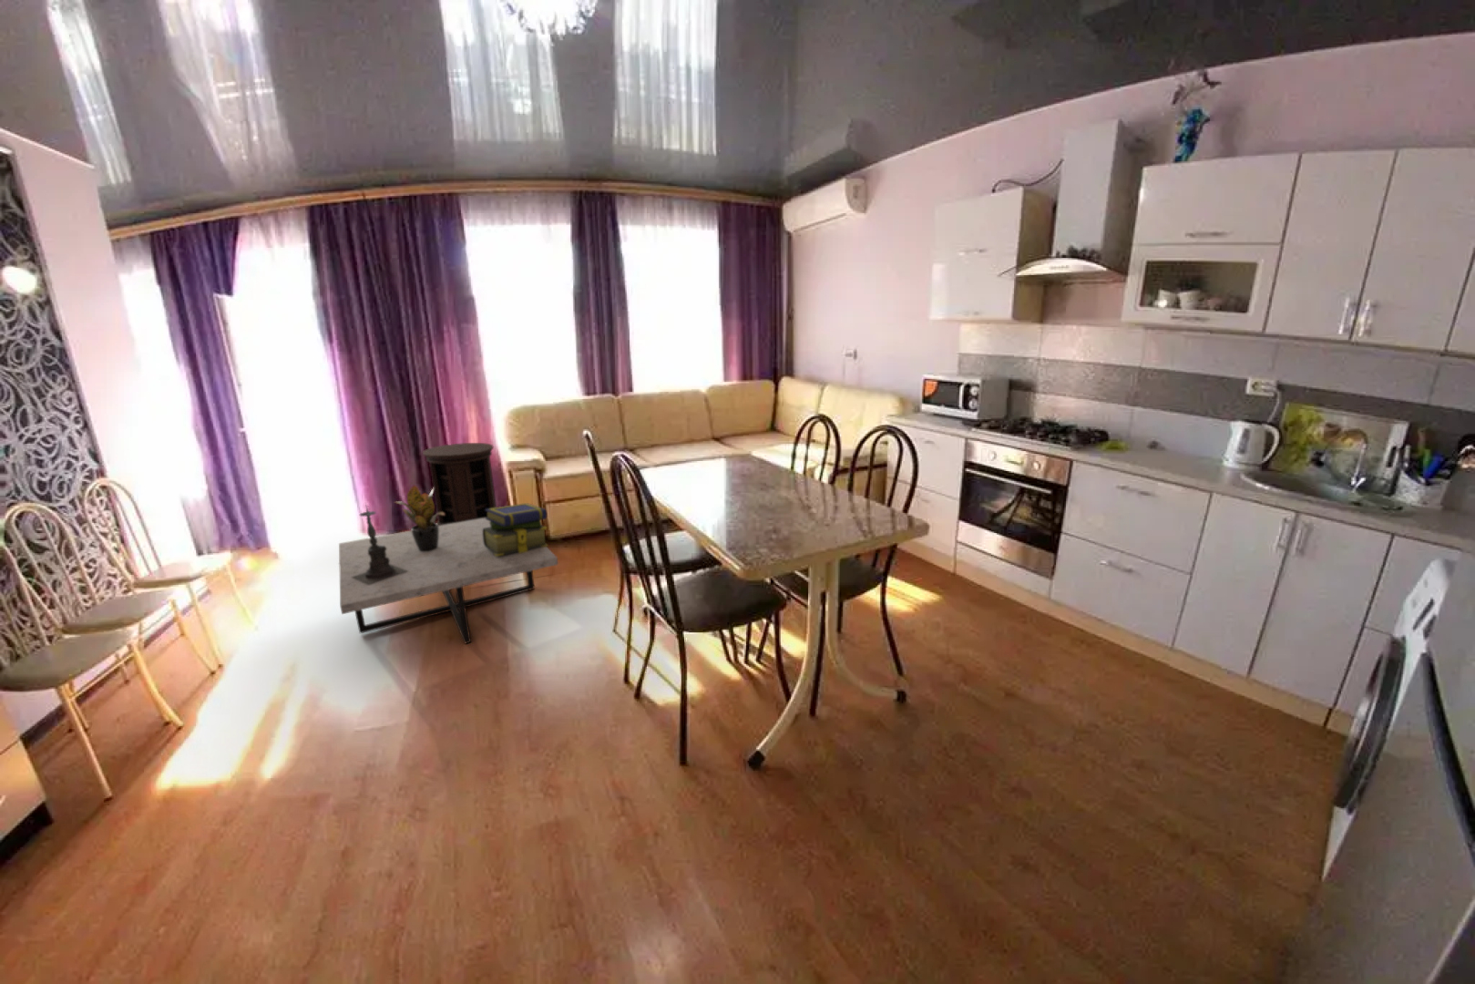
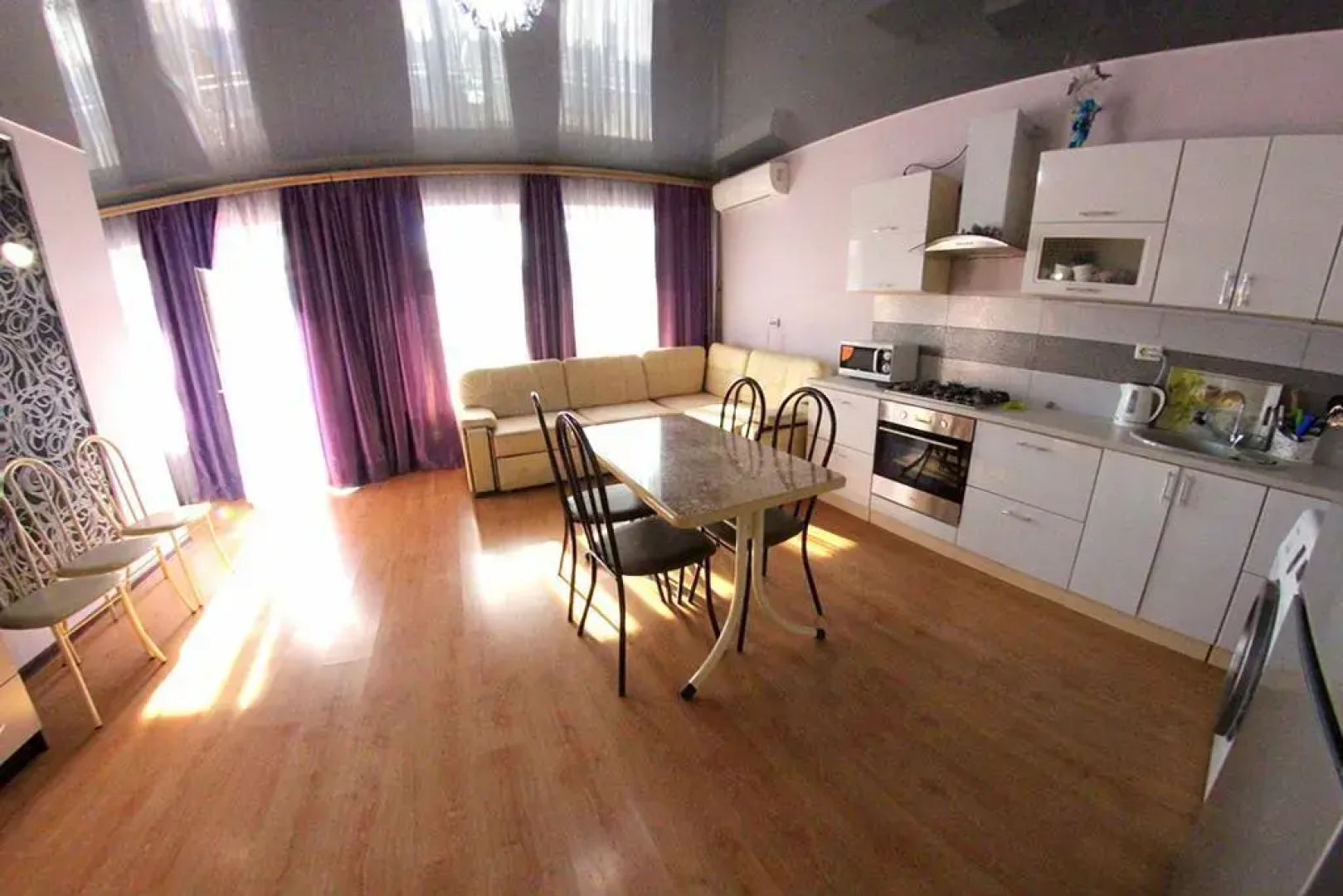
- candle holder [350,501,409,585]
- potted plant [393,484,445,551]
- stack of books [483,502,548,556]
- coffee table [338,517,558,645]
- side table [422,441,498,526]
